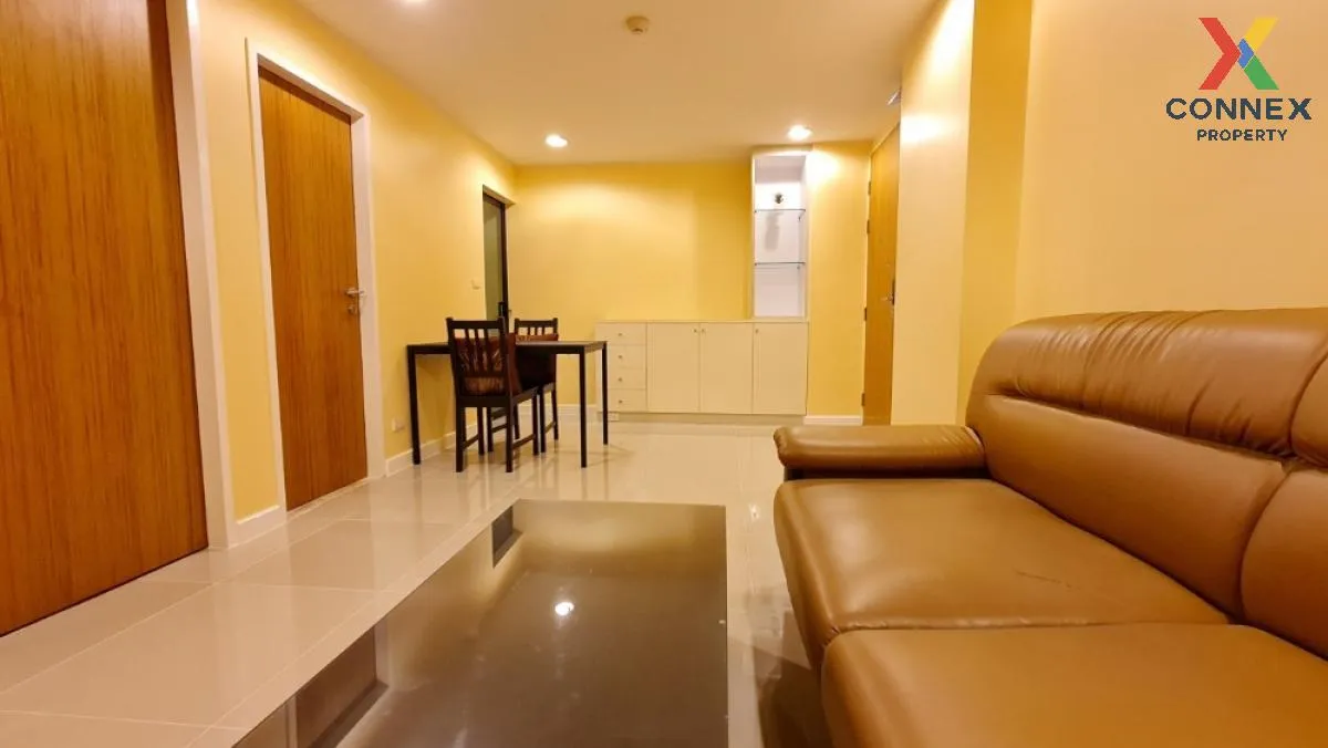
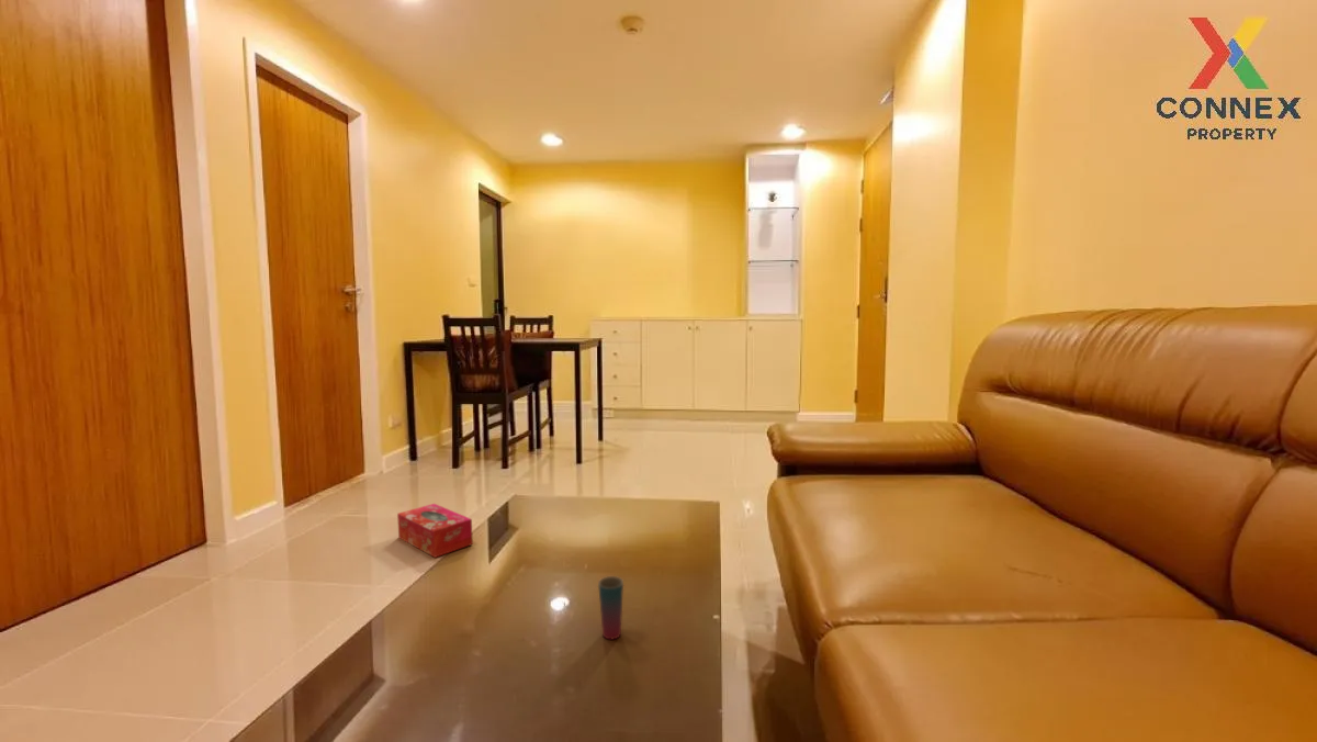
+ tissue box [396,503,474,559]
+ cup [597,575,624,640]
